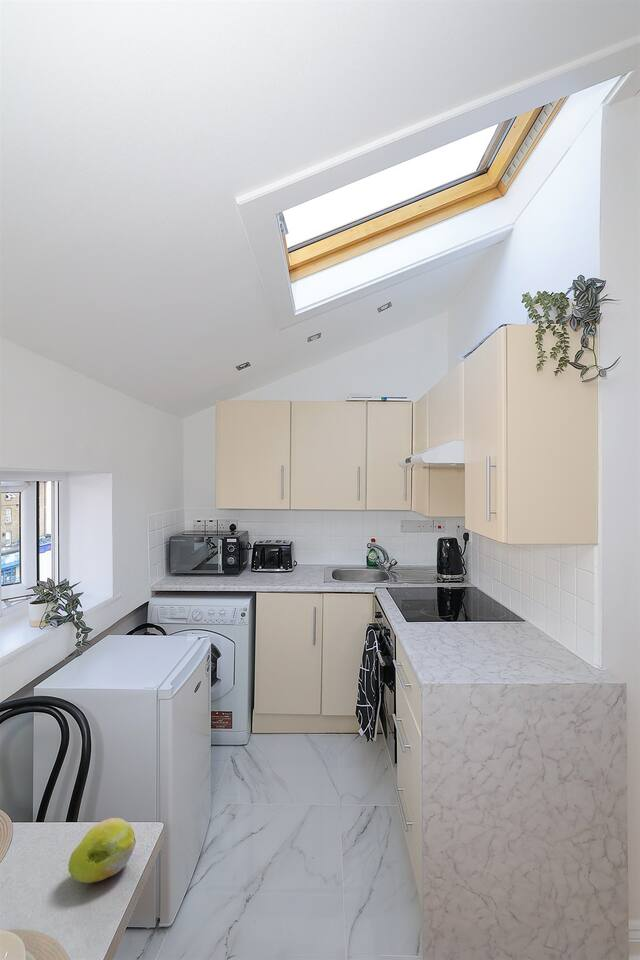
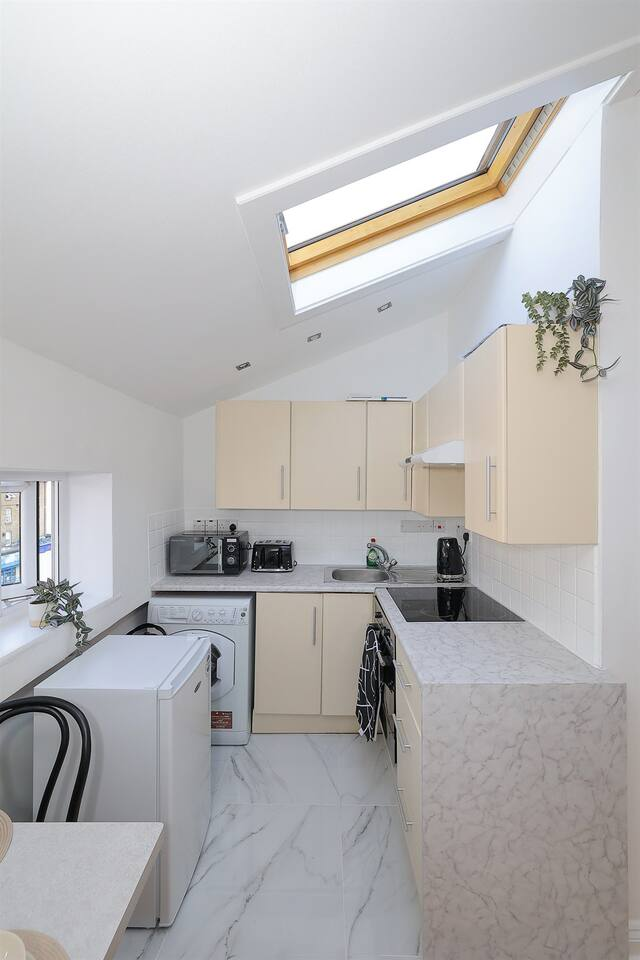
- fruit [67,817,137,884]
